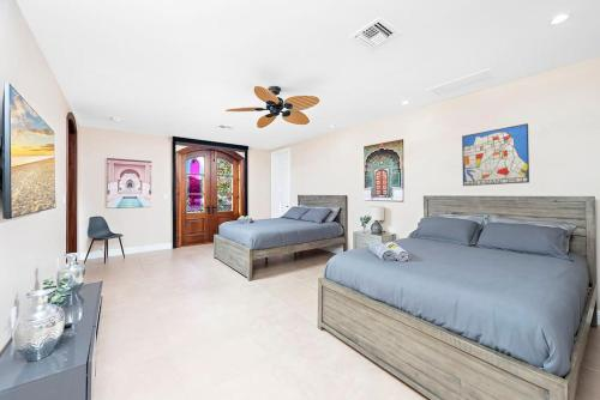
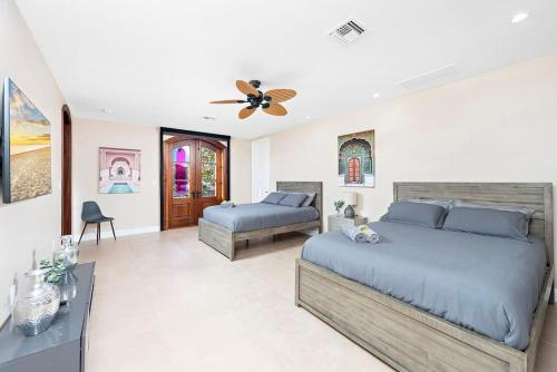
- wall art [461,122,530,187]
